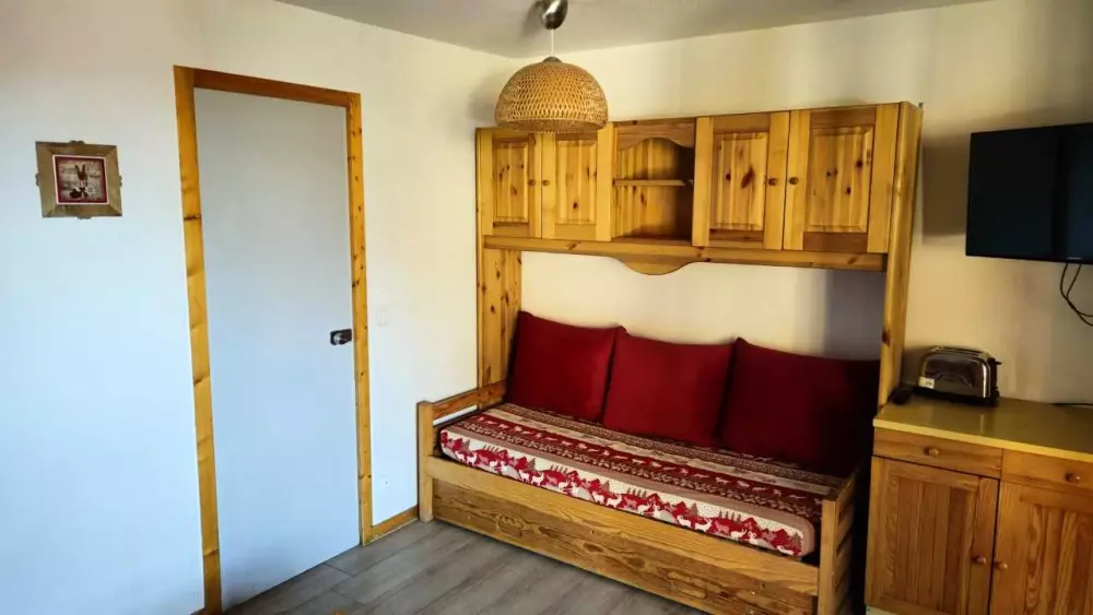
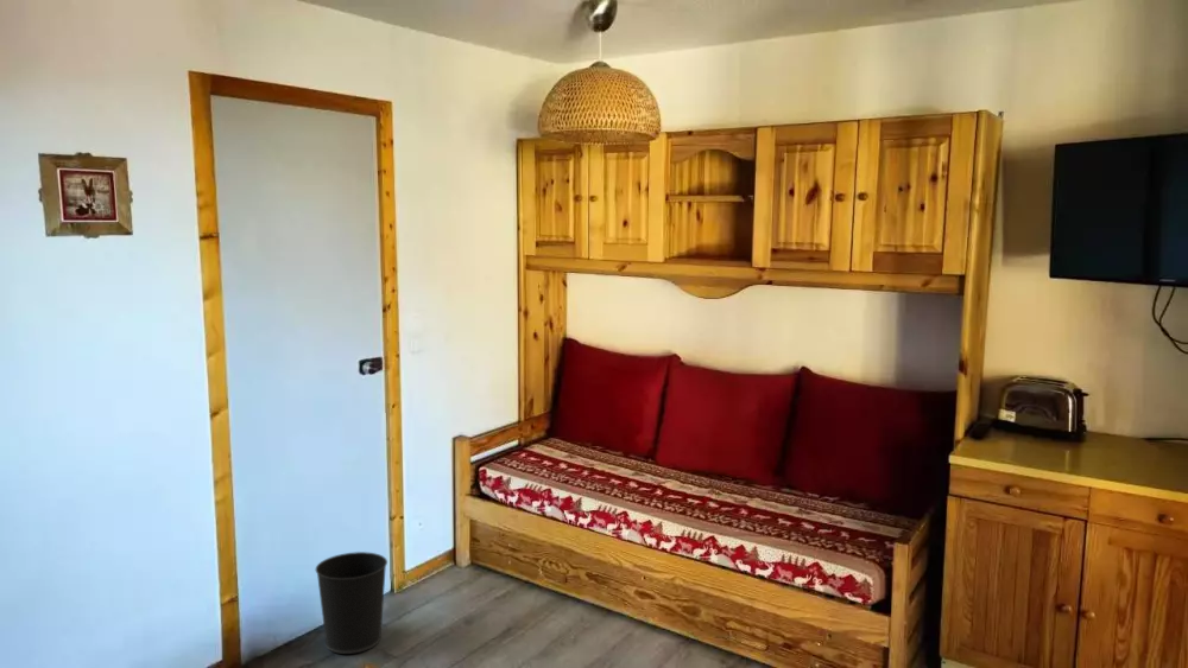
+ wastebasket [315,551,388,655]
